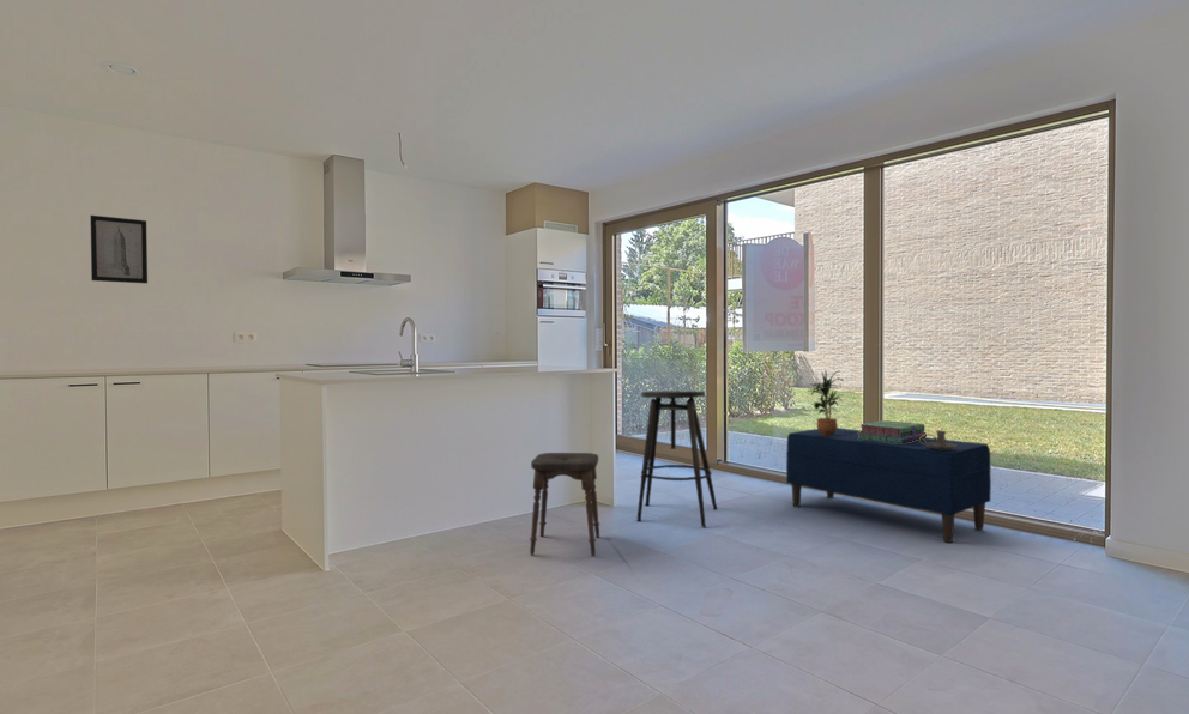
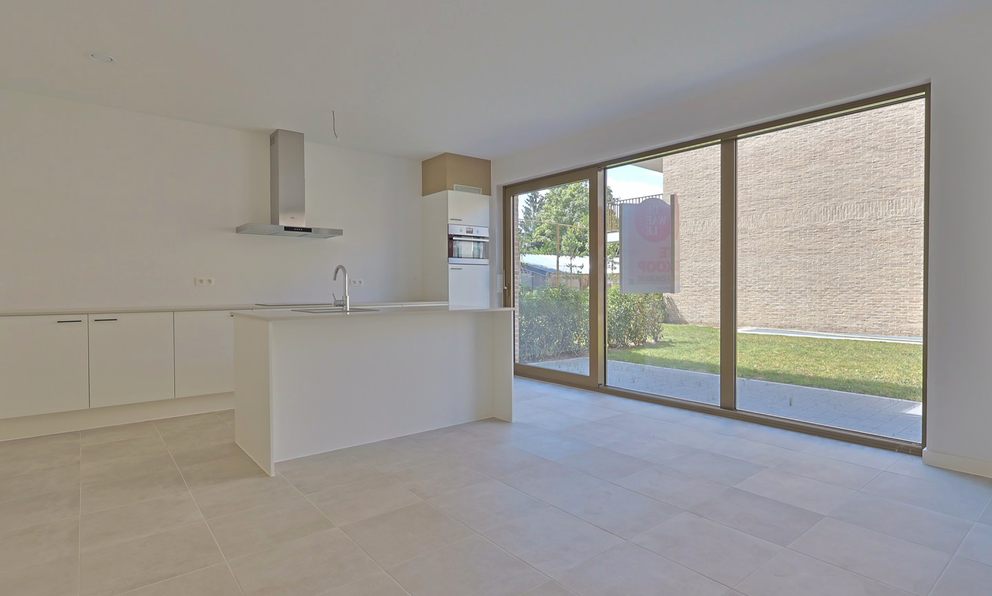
- stool [636,389,718,528]
- potted plant [808,369,845,436]
- stool [529,452,600,557]
- candle holder [919,429,956,450]
- stack of books [858,419,928,443]
- bench [785,426,992,544]
- wall art [90,214,149,284]
